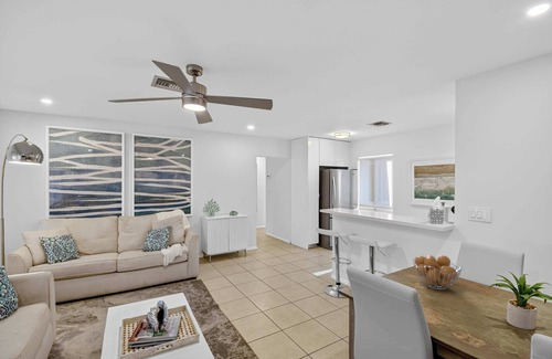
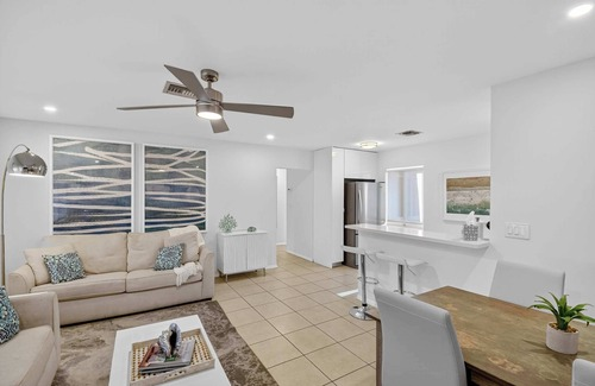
- fruit basket [412,254,463,291]
